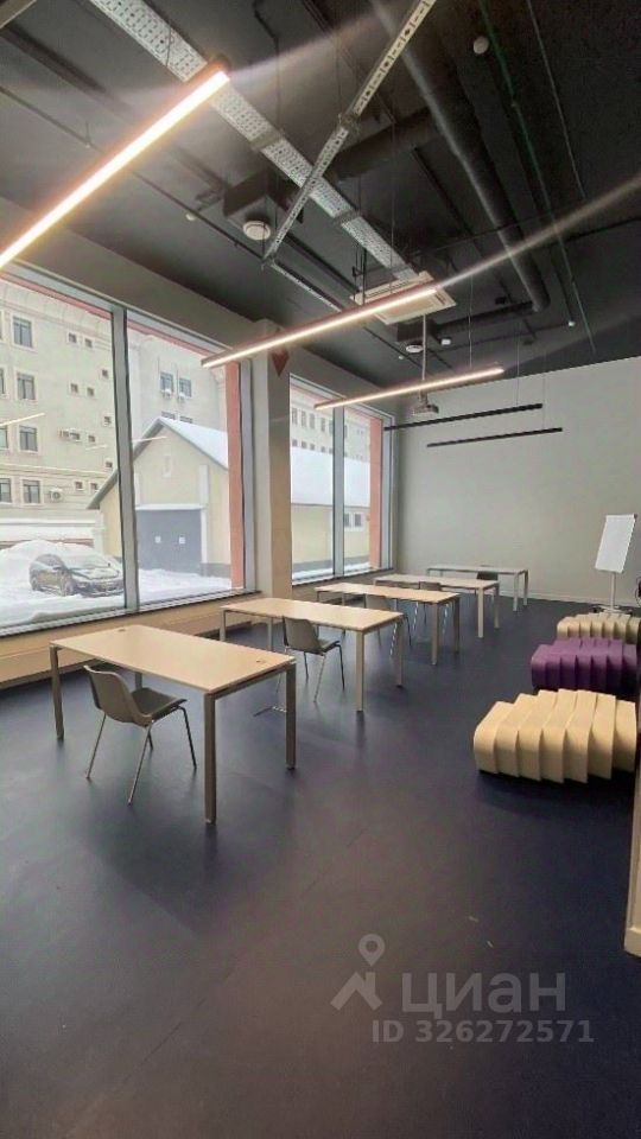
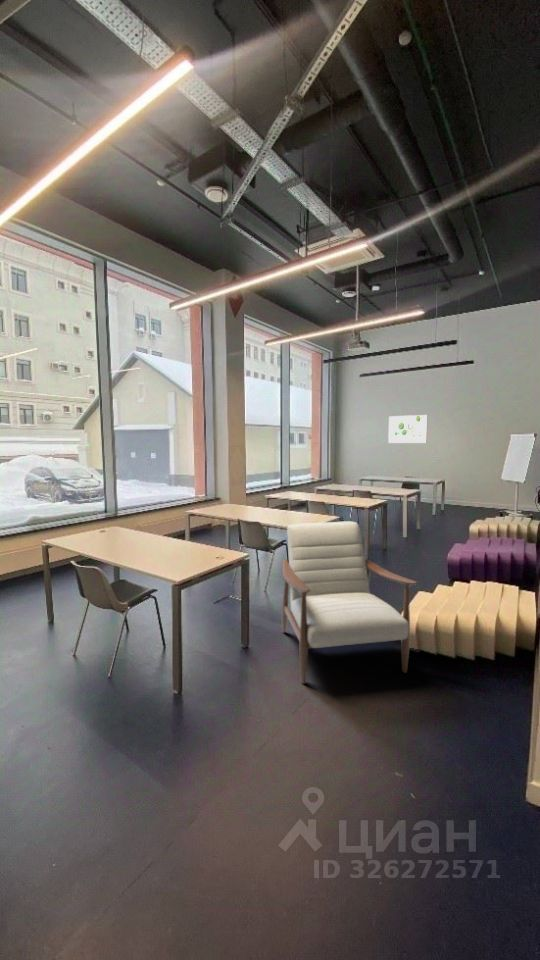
+ wall art [387,414,428,444]
+ chair [281,521,419,685]
